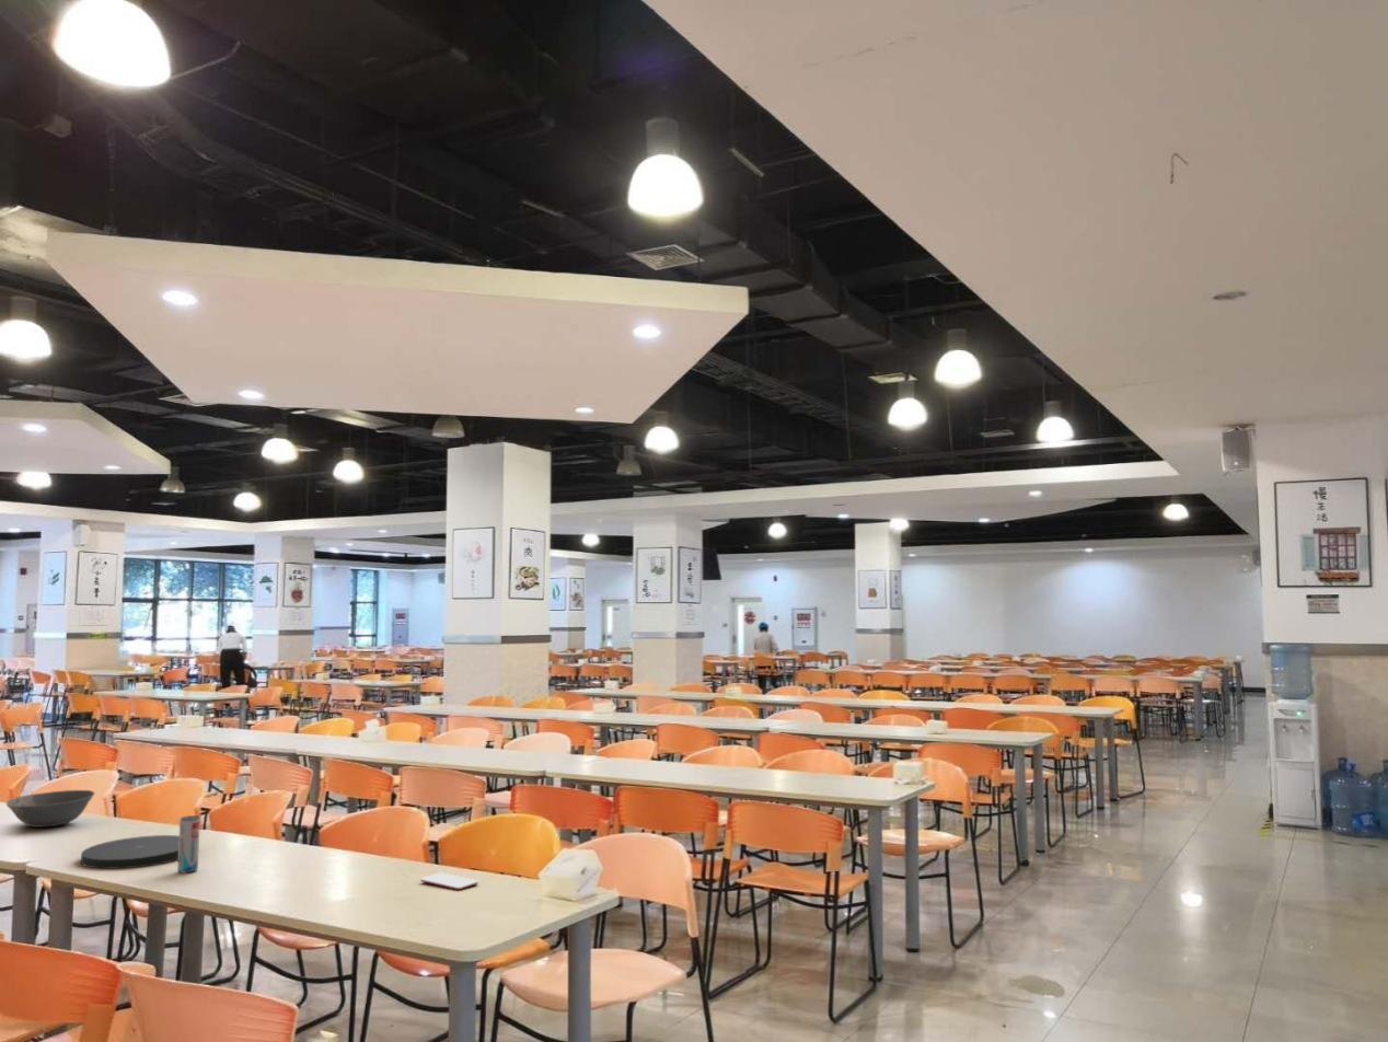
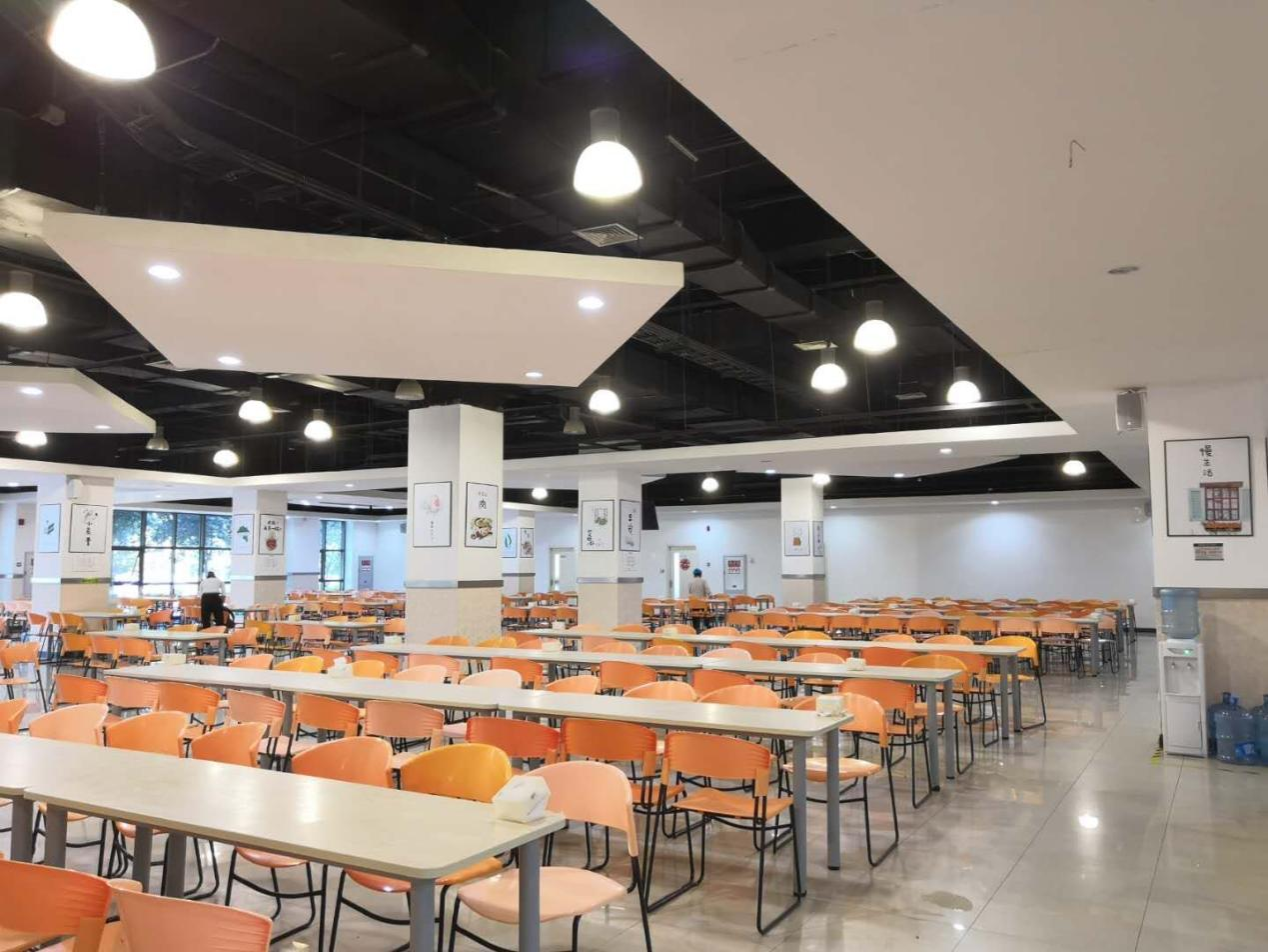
- beverage can [176,814,201,875]
- plate [80,834,180,870]
- bowl [5,789,95,829]
- smartphone [420,871,479,891]
